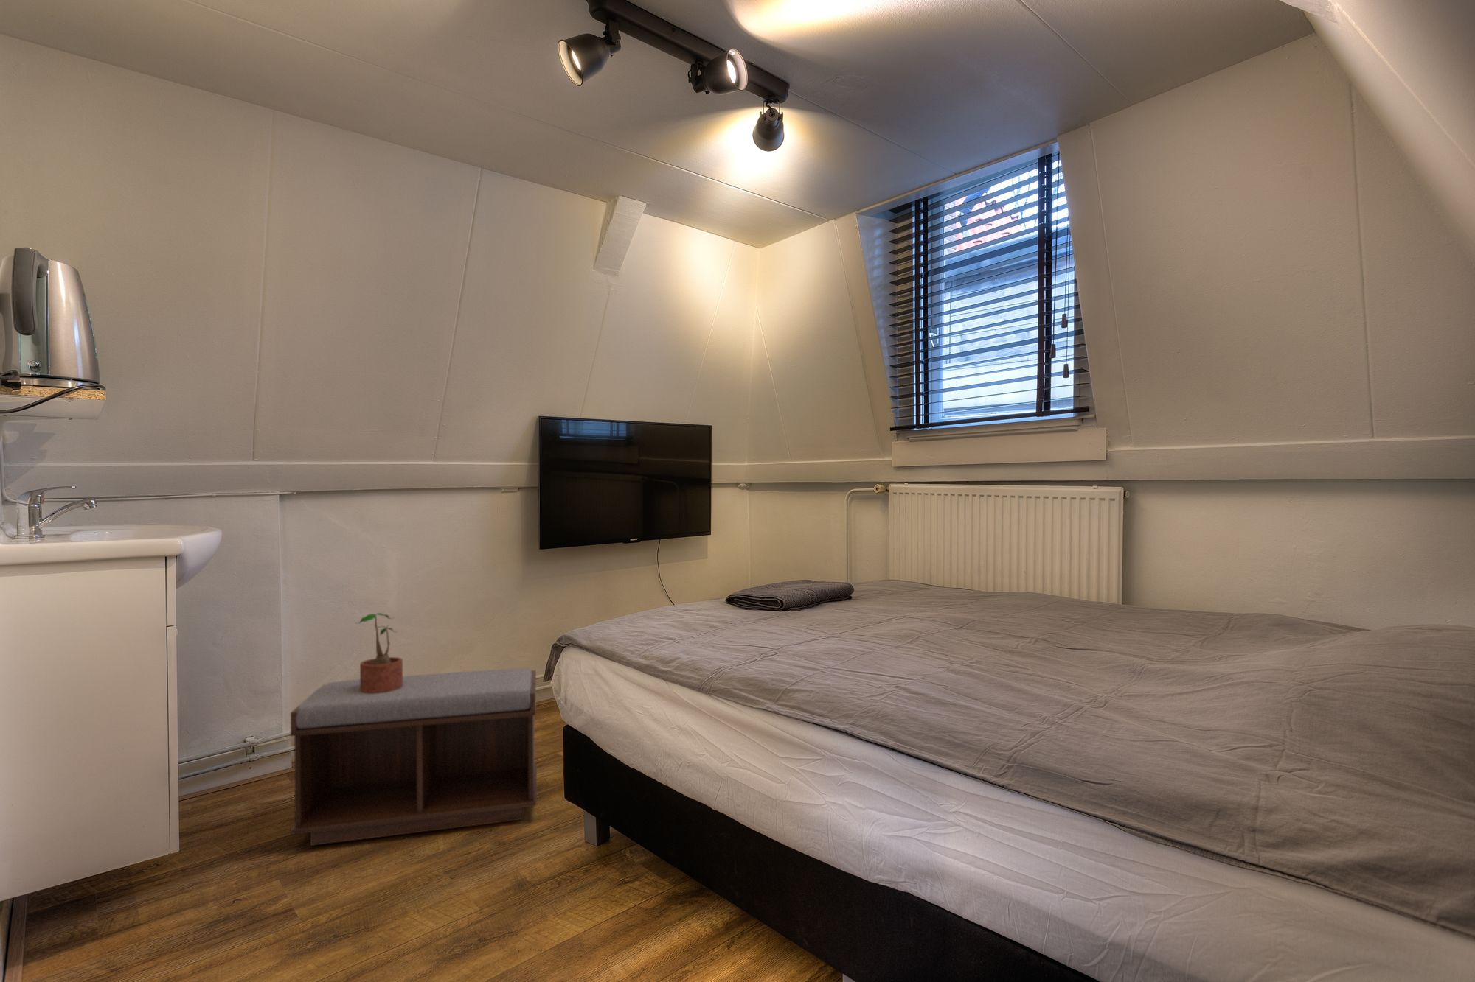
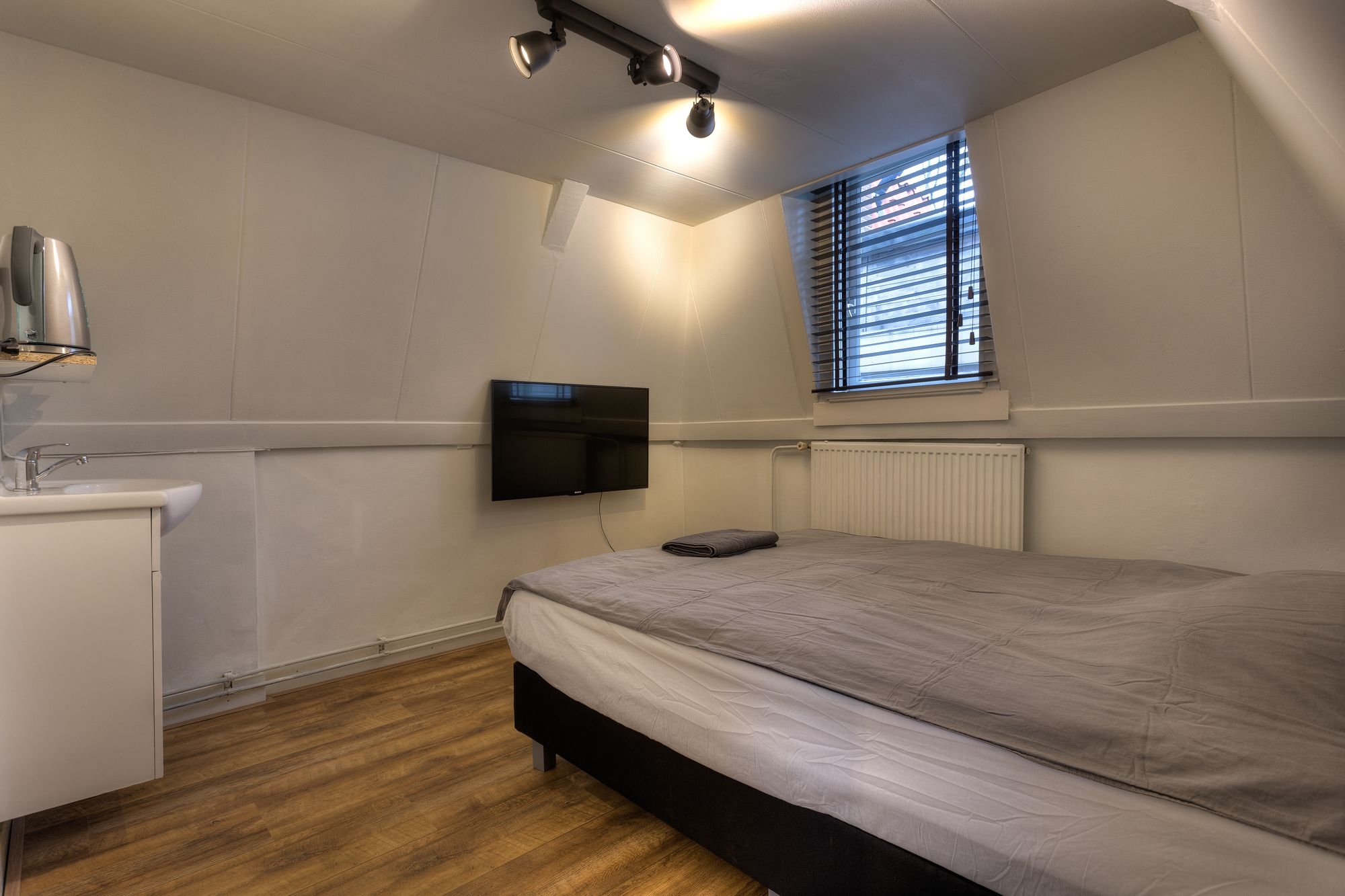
- bench [290,667,537,846]
- potted plant [354,613,404,694]
